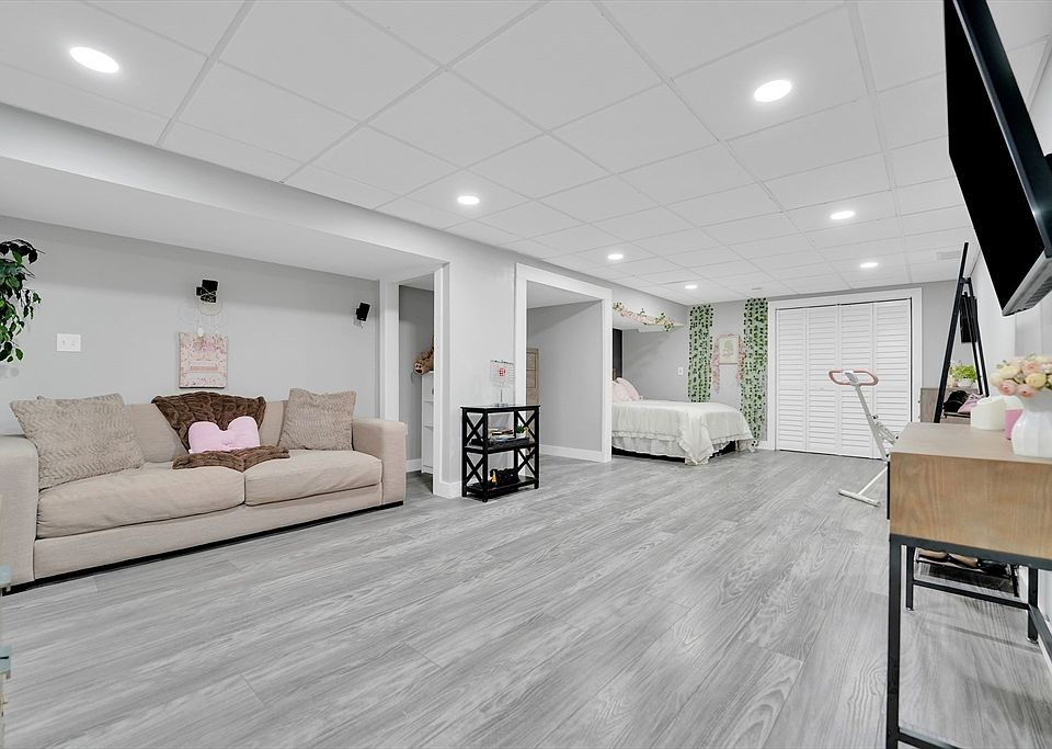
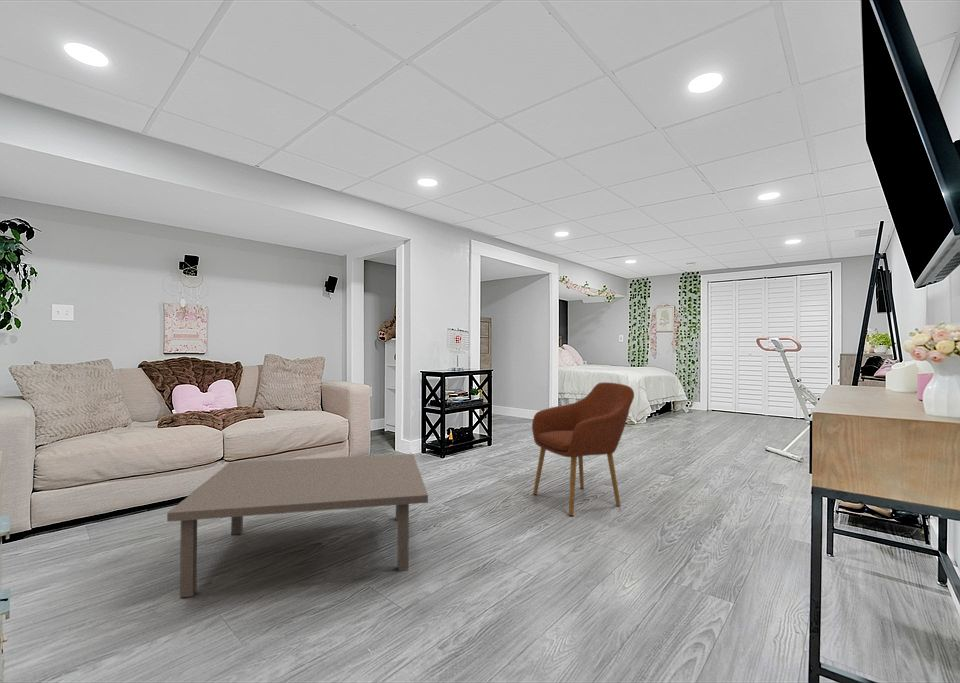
+ coffee table [166,453,429,599]
+ armchair [531,381,635,517]
